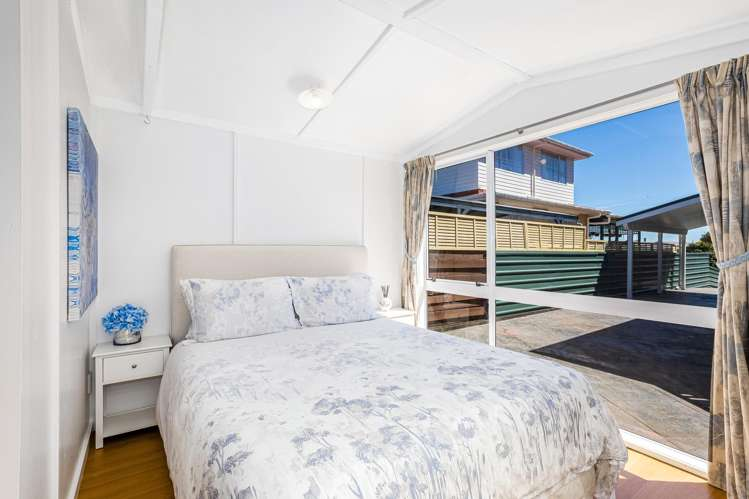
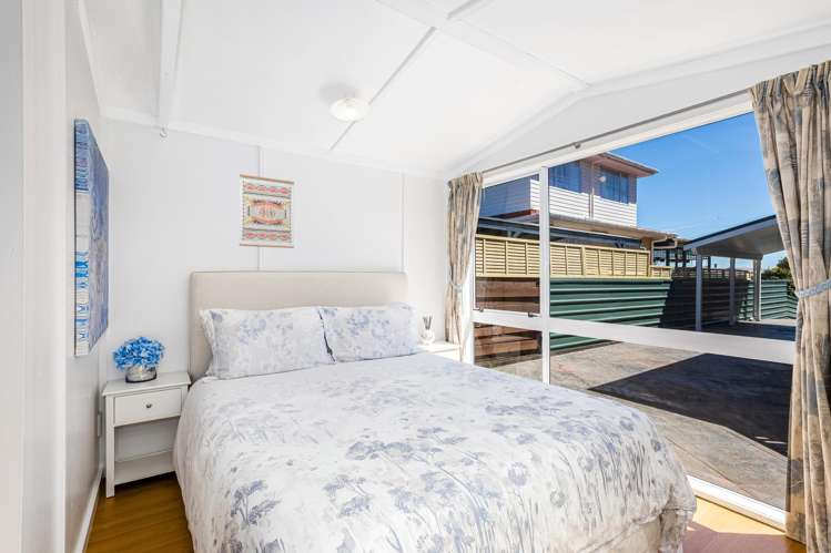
+ wall art [239,173,295,249]
